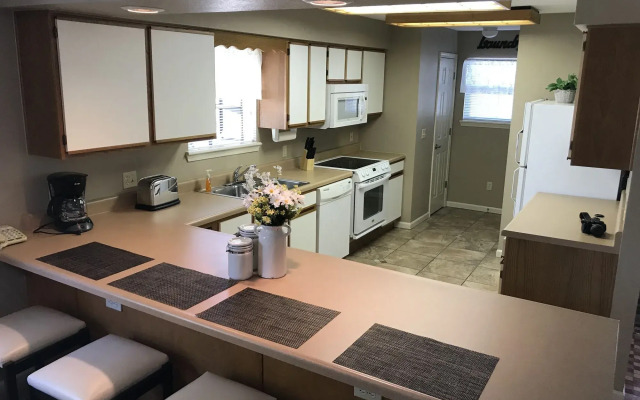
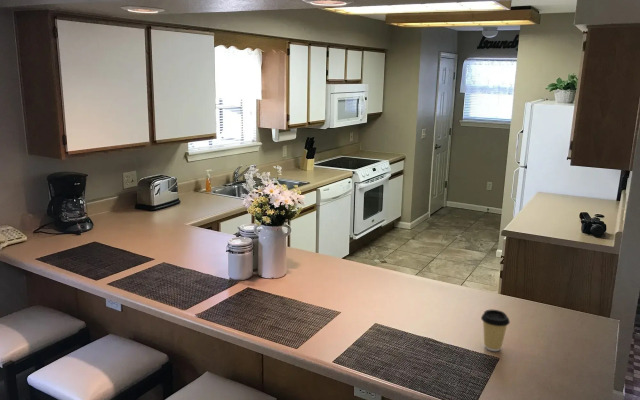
+ coffee cup [480,309,511,352]
